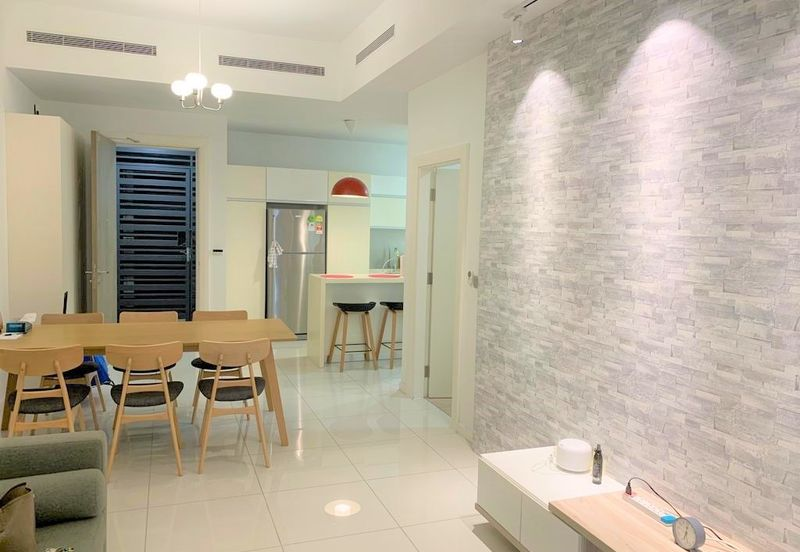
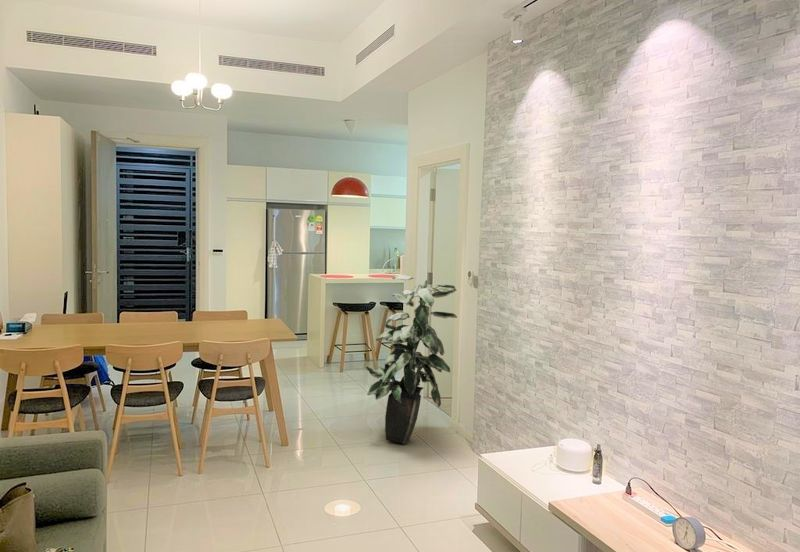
+ indoor plant [365,274,458,445]
